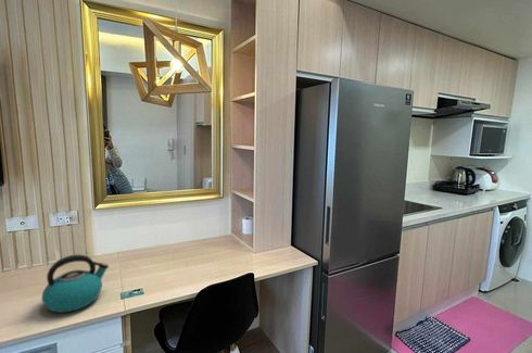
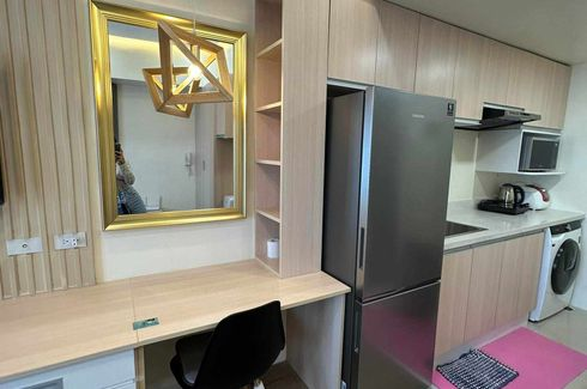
- kettle [41,254,110,314]
